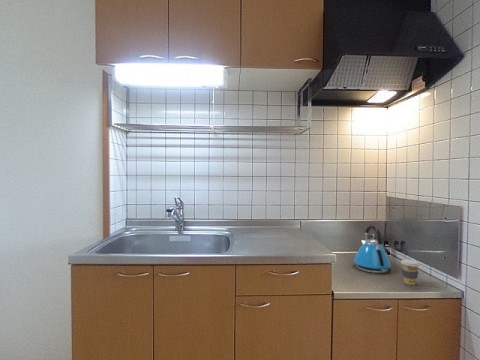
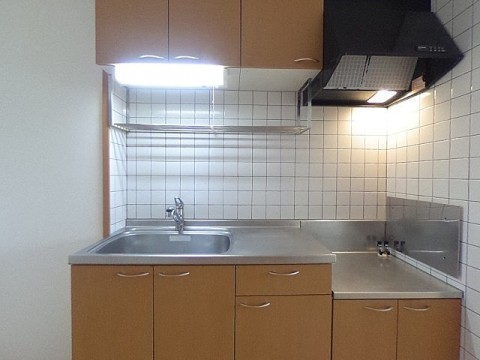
- coffee cup [400,258,420,286]
- kettle [353,225,392,274]
